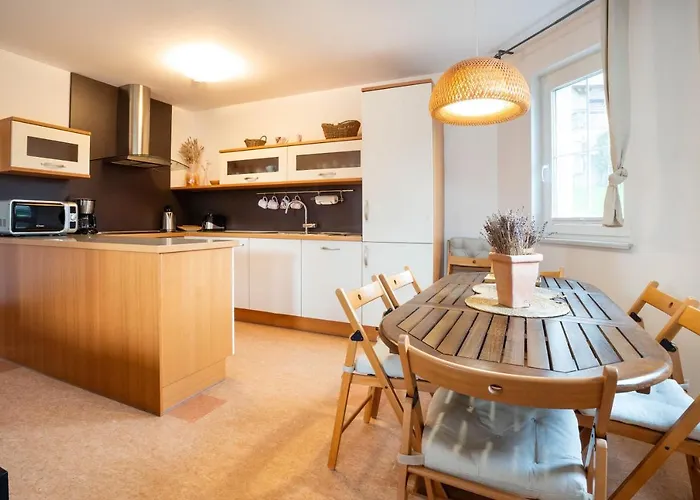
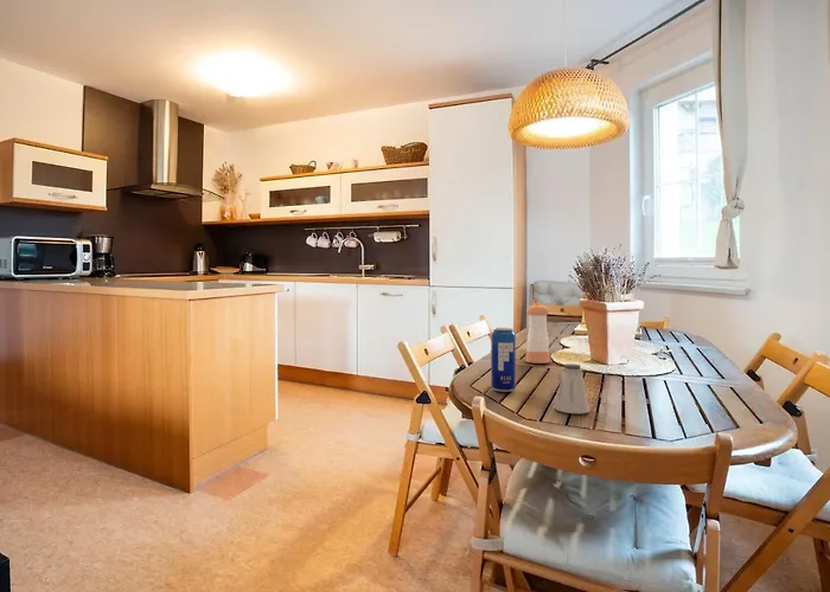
+ saltshaker [554,362,590,414]
+ beverage can [490,327,517,393]
+ pepper shaker [525,302,550,365]
